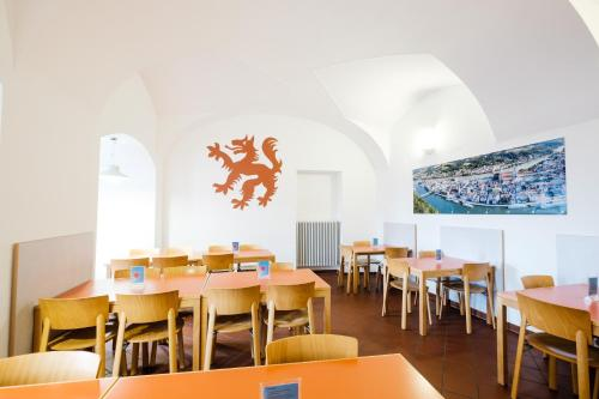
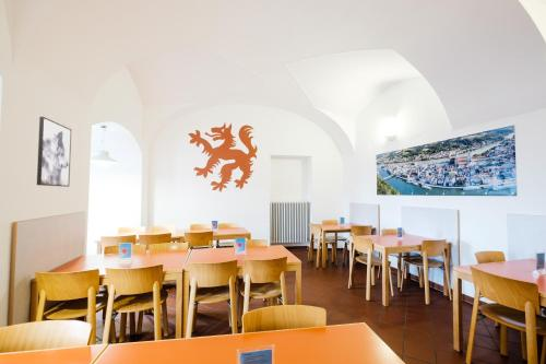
+ wall art [36,116,72,188]
